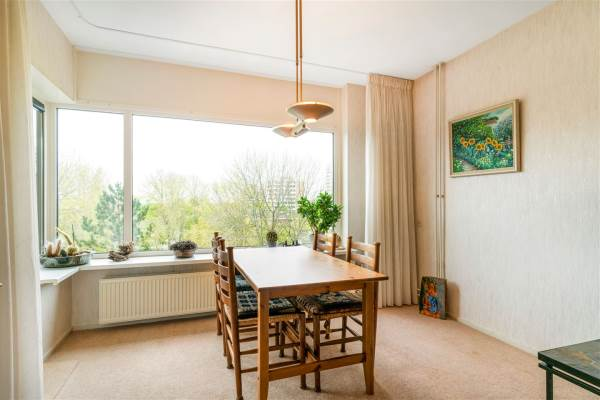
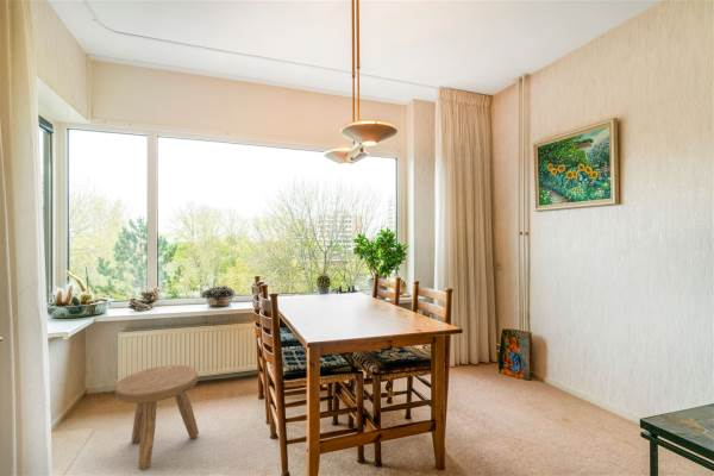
+ stool [114,364,200,470]
